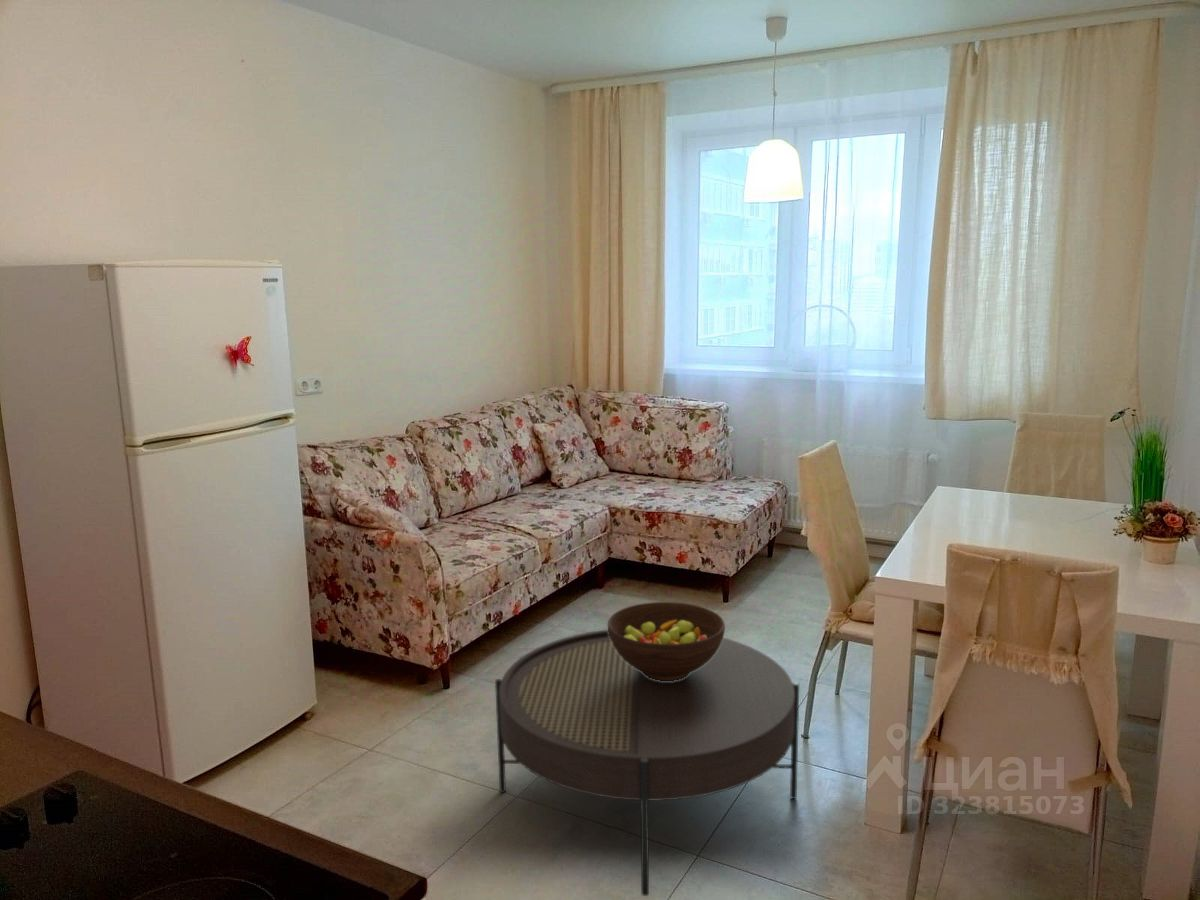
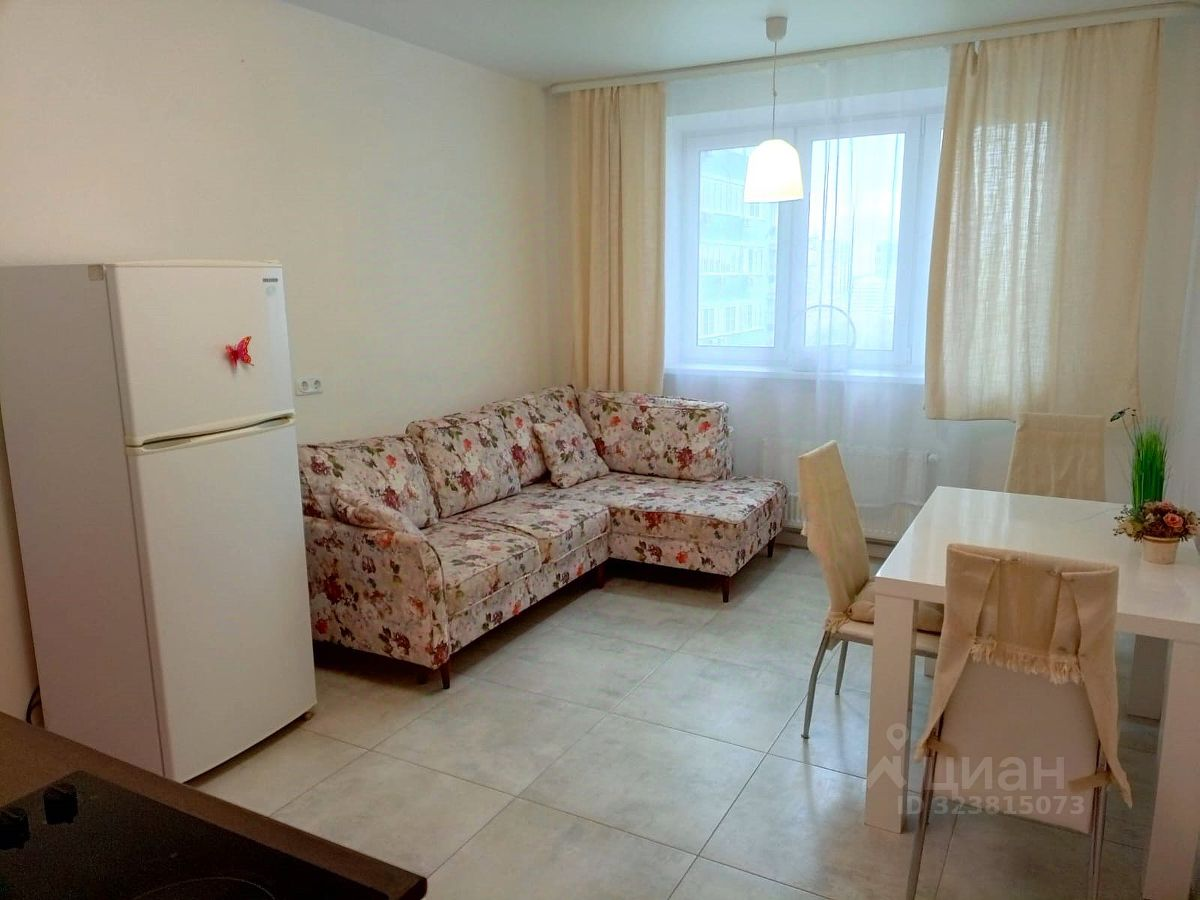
- fruit bowl [607,601,726,681]
- coffee table [494,628,800,897]
